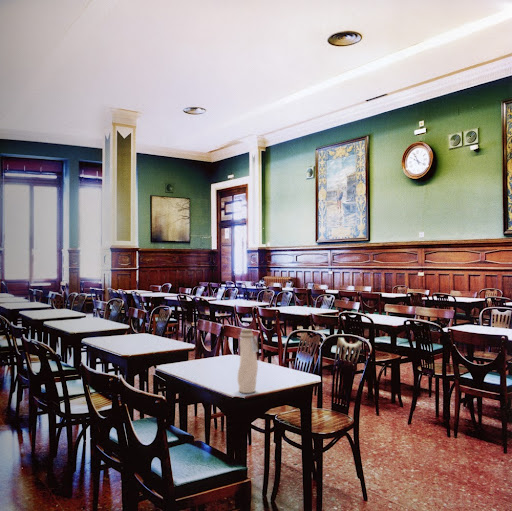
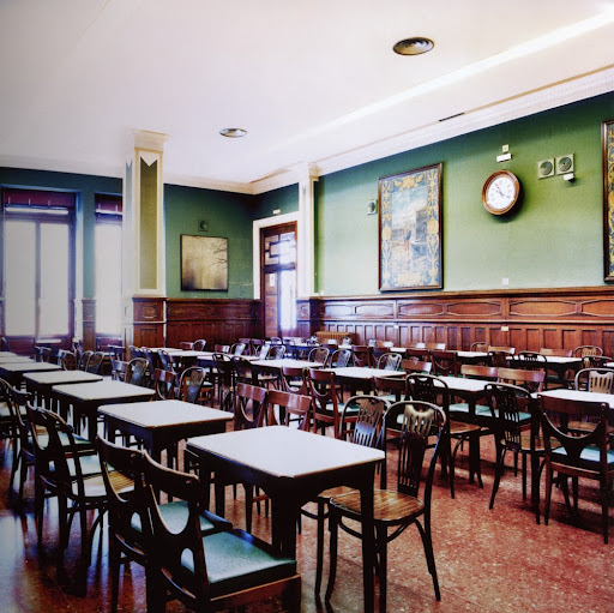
- water bottle [236,328,259,394]
